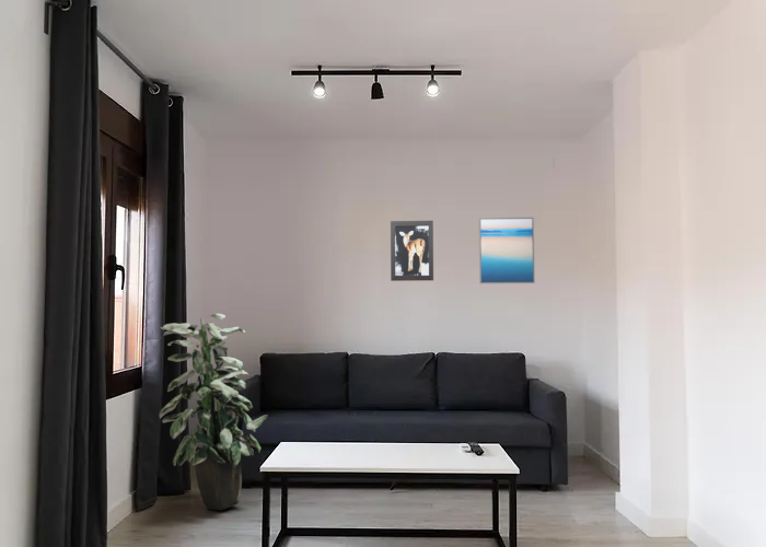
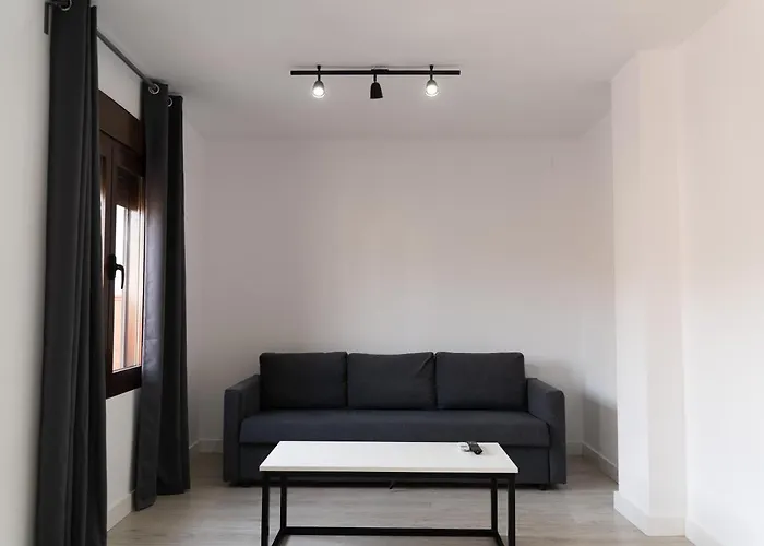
- wall art [390,220,434,282]
- indoor plant [158,313,269,511]
- wall art [478,217,536,284]
